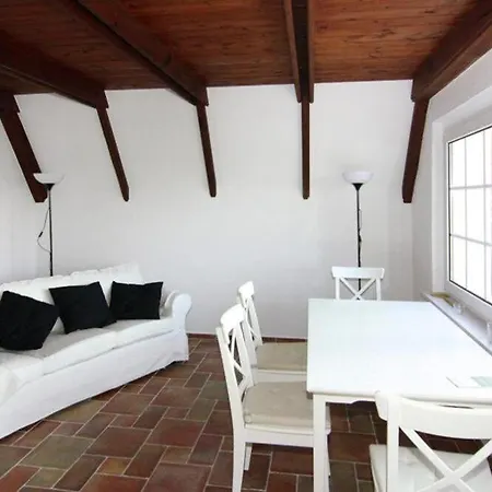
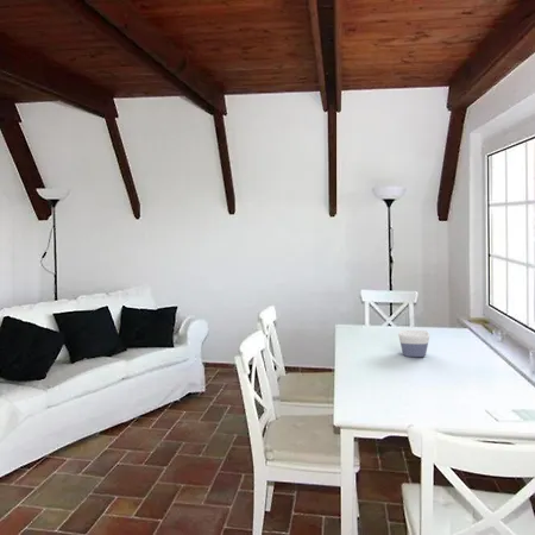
+ bowl [397,329,430,358]
